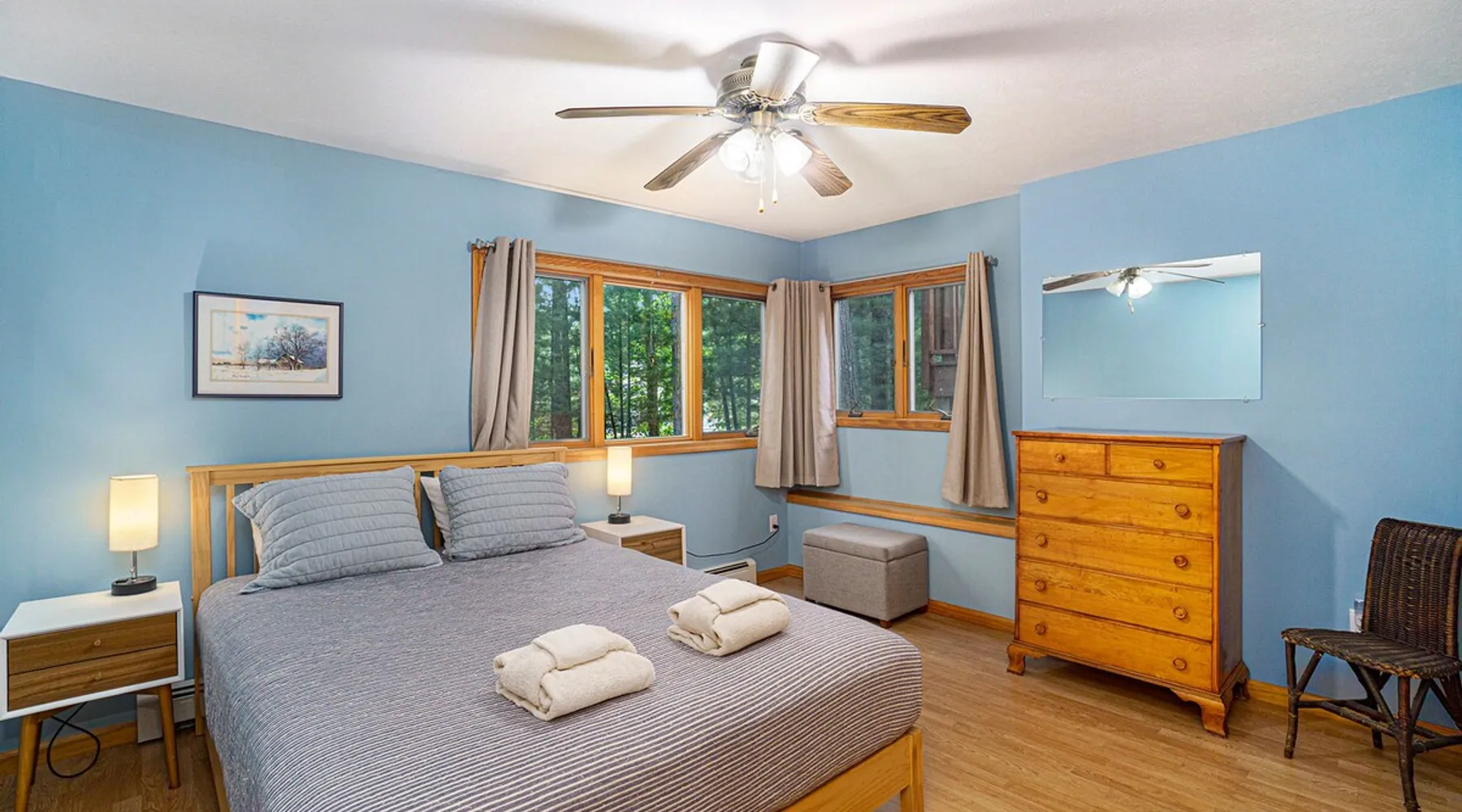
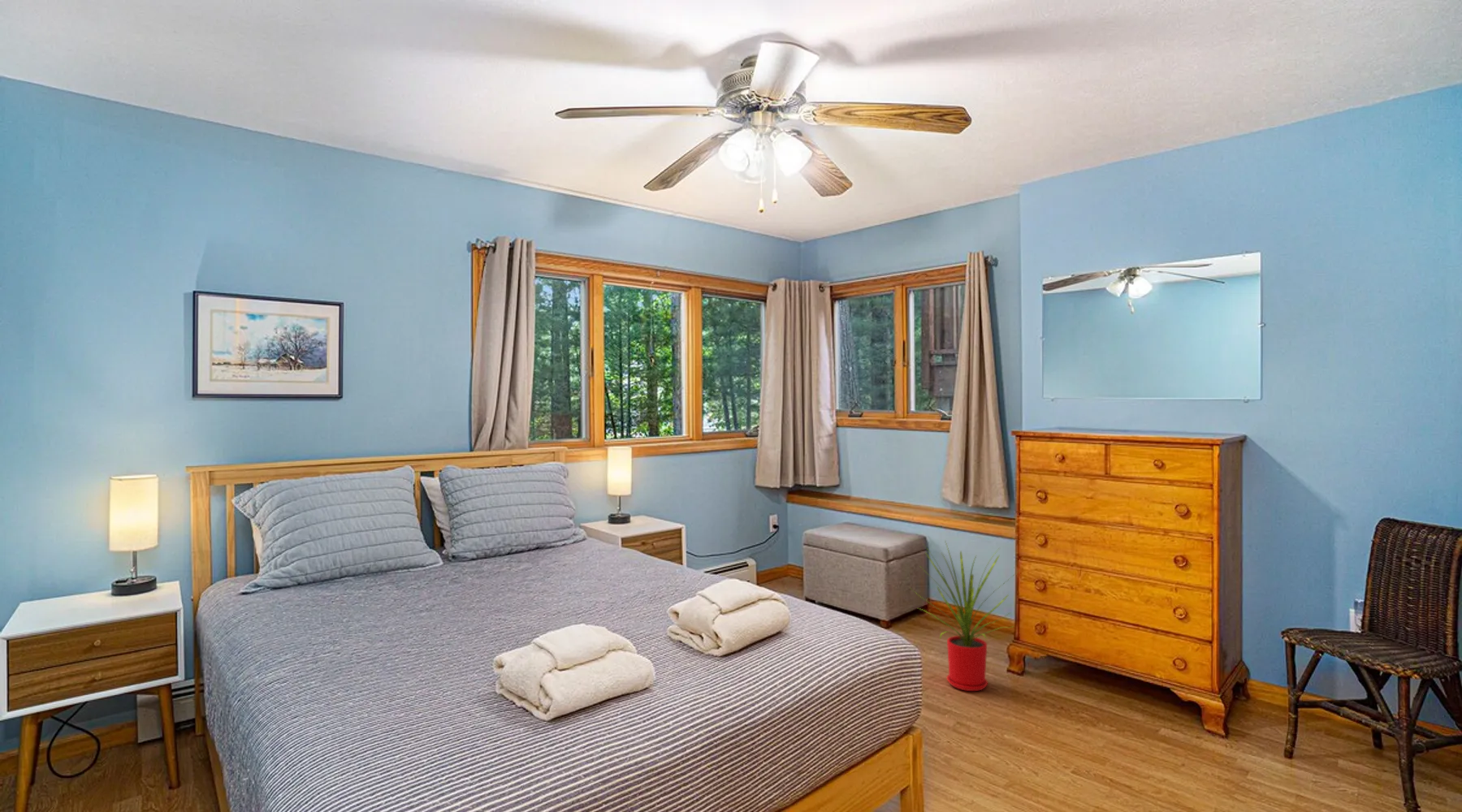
+ house plant [911,539,1019,692]
